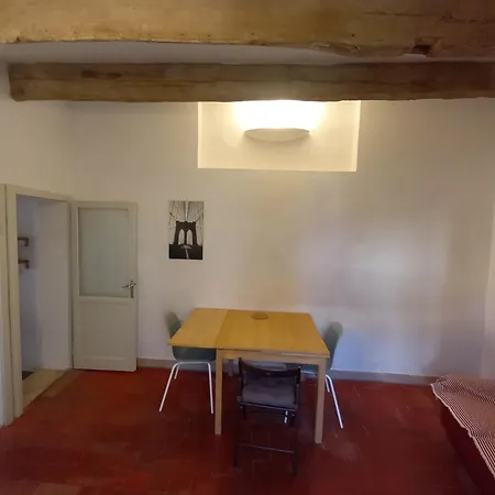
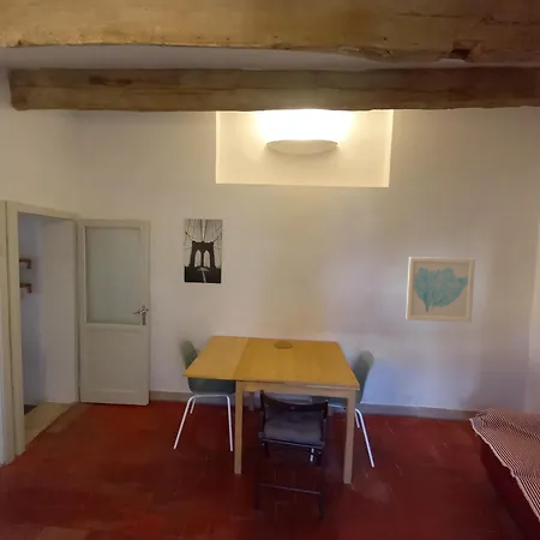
+ wall art [404,256,476,324]
